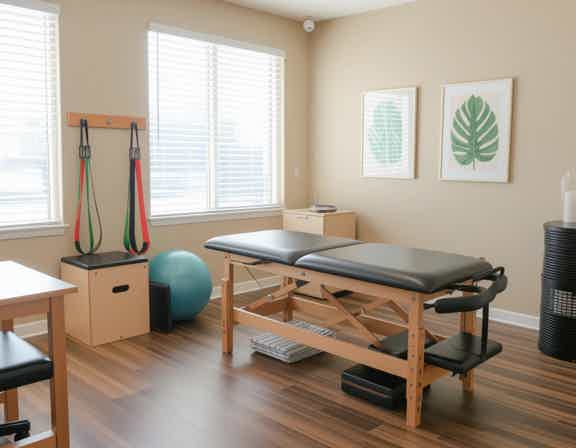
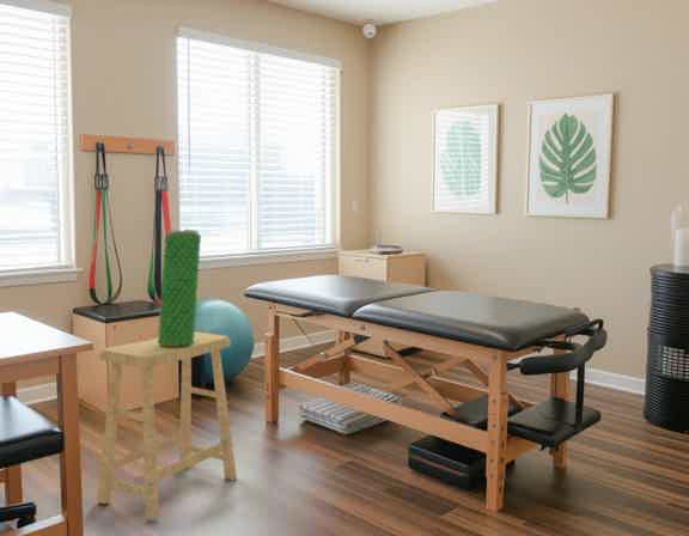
+ stool [96,330,238,523]
+ foam roller [157,229,202,346]
